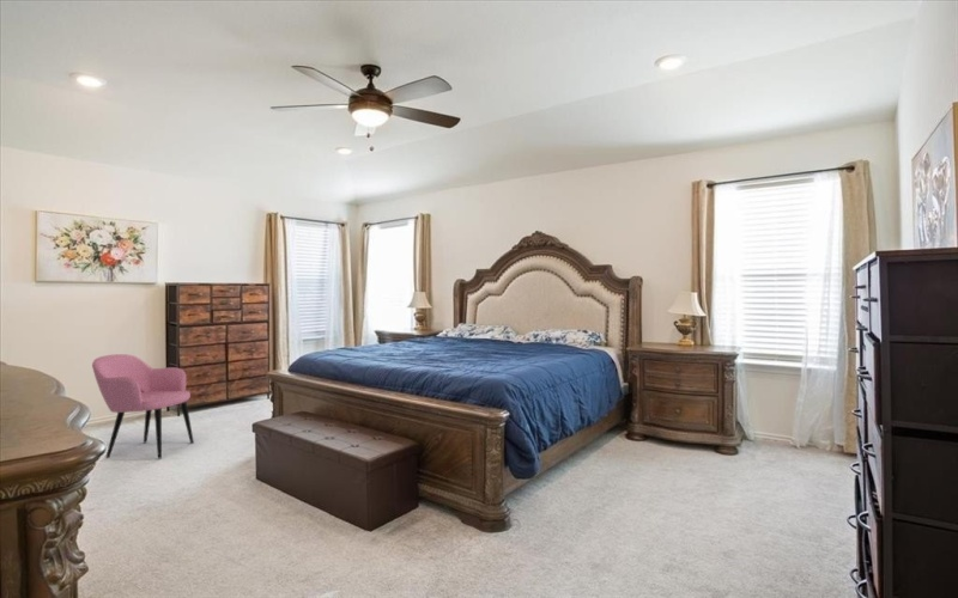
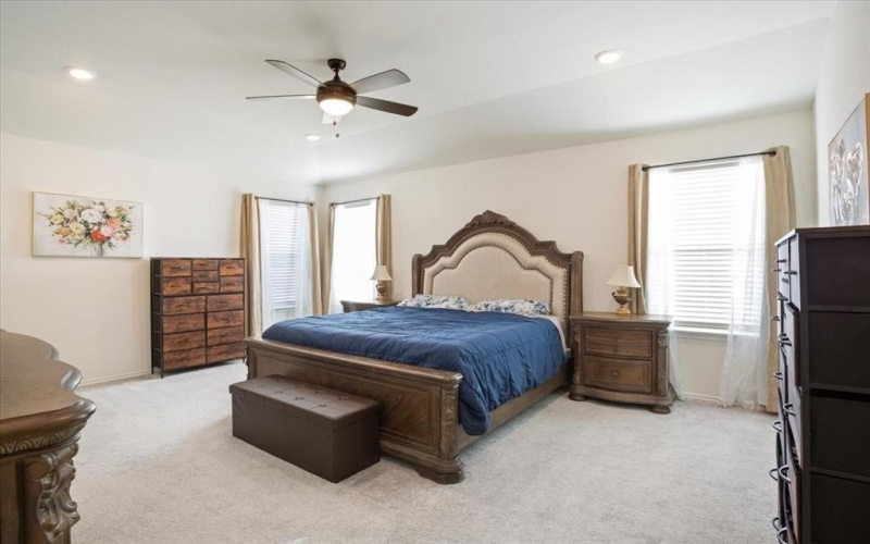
- armchair [91,353,195,460]
